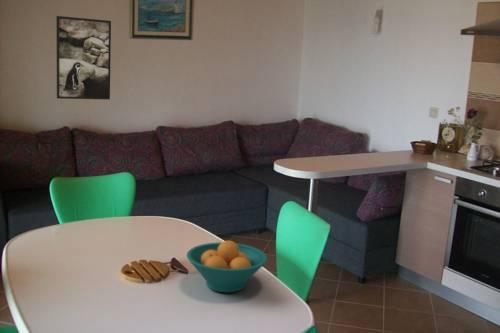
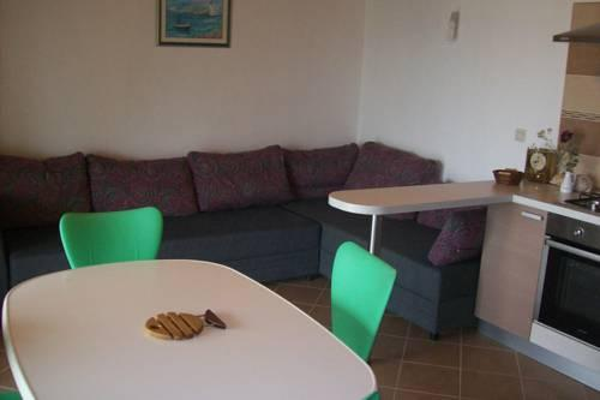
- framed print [55,15,112,101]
- fruit bowl [186,240,268,293]
